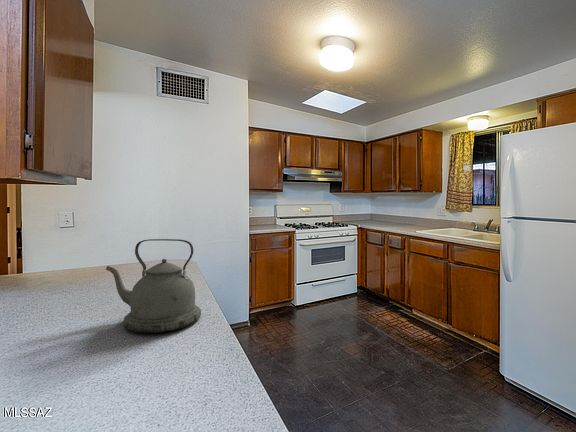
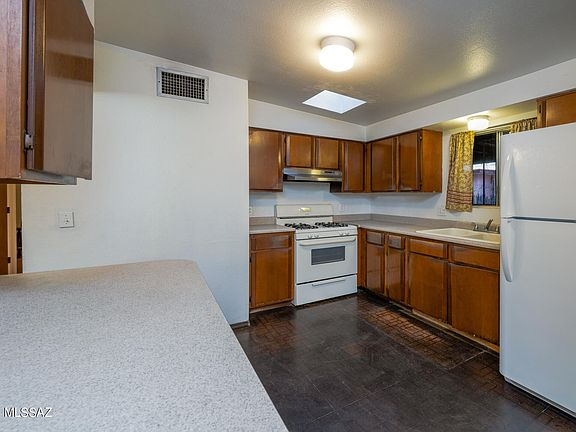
- kettle [105,238,202,334]
